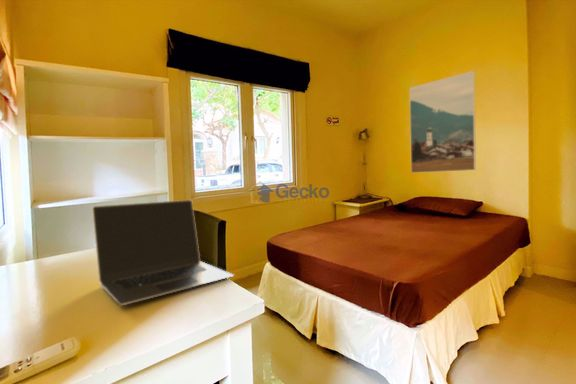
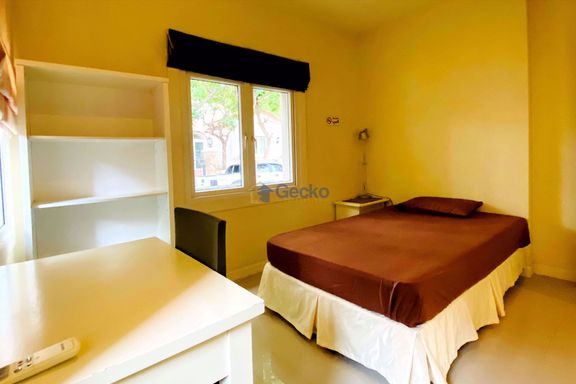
- laptop [91,199,235,306]
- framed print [409,70,477,174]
